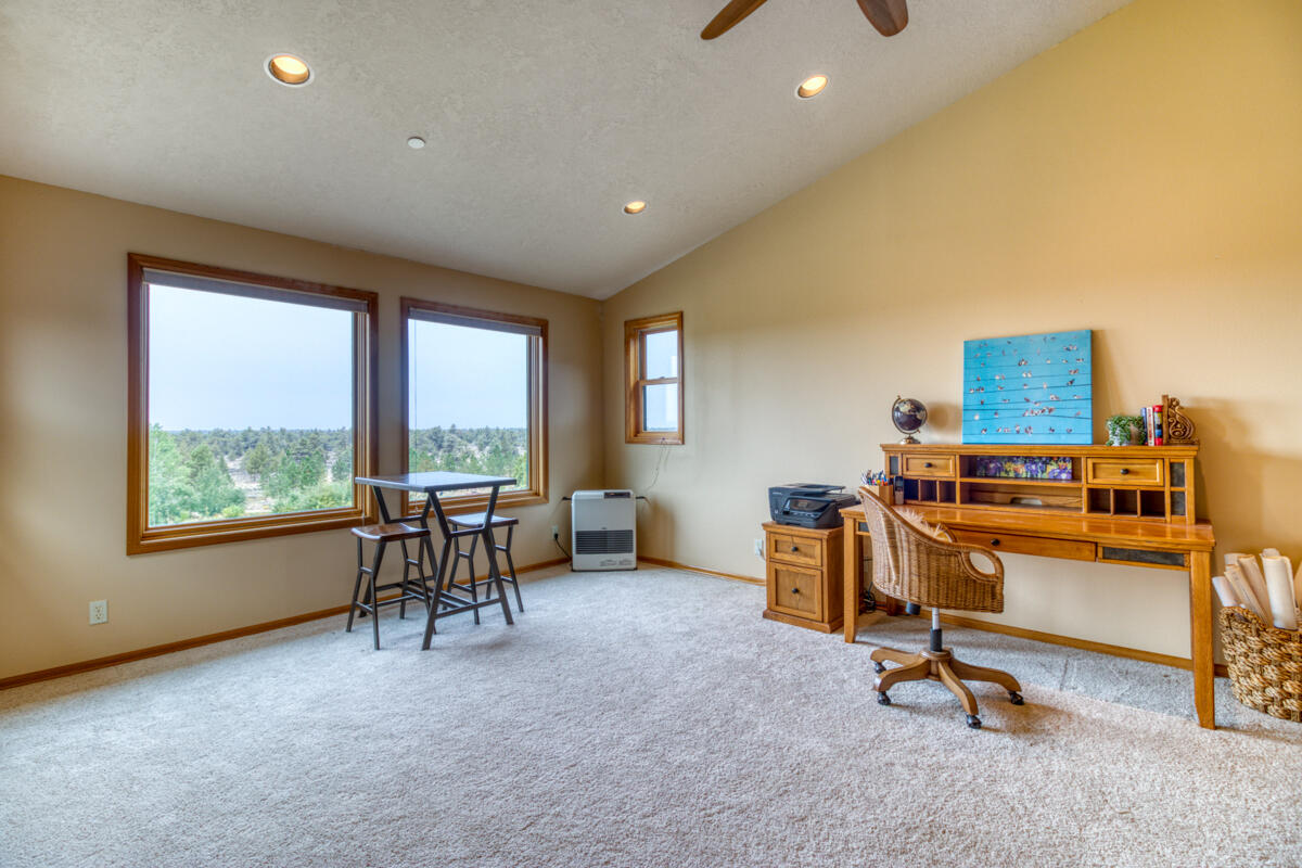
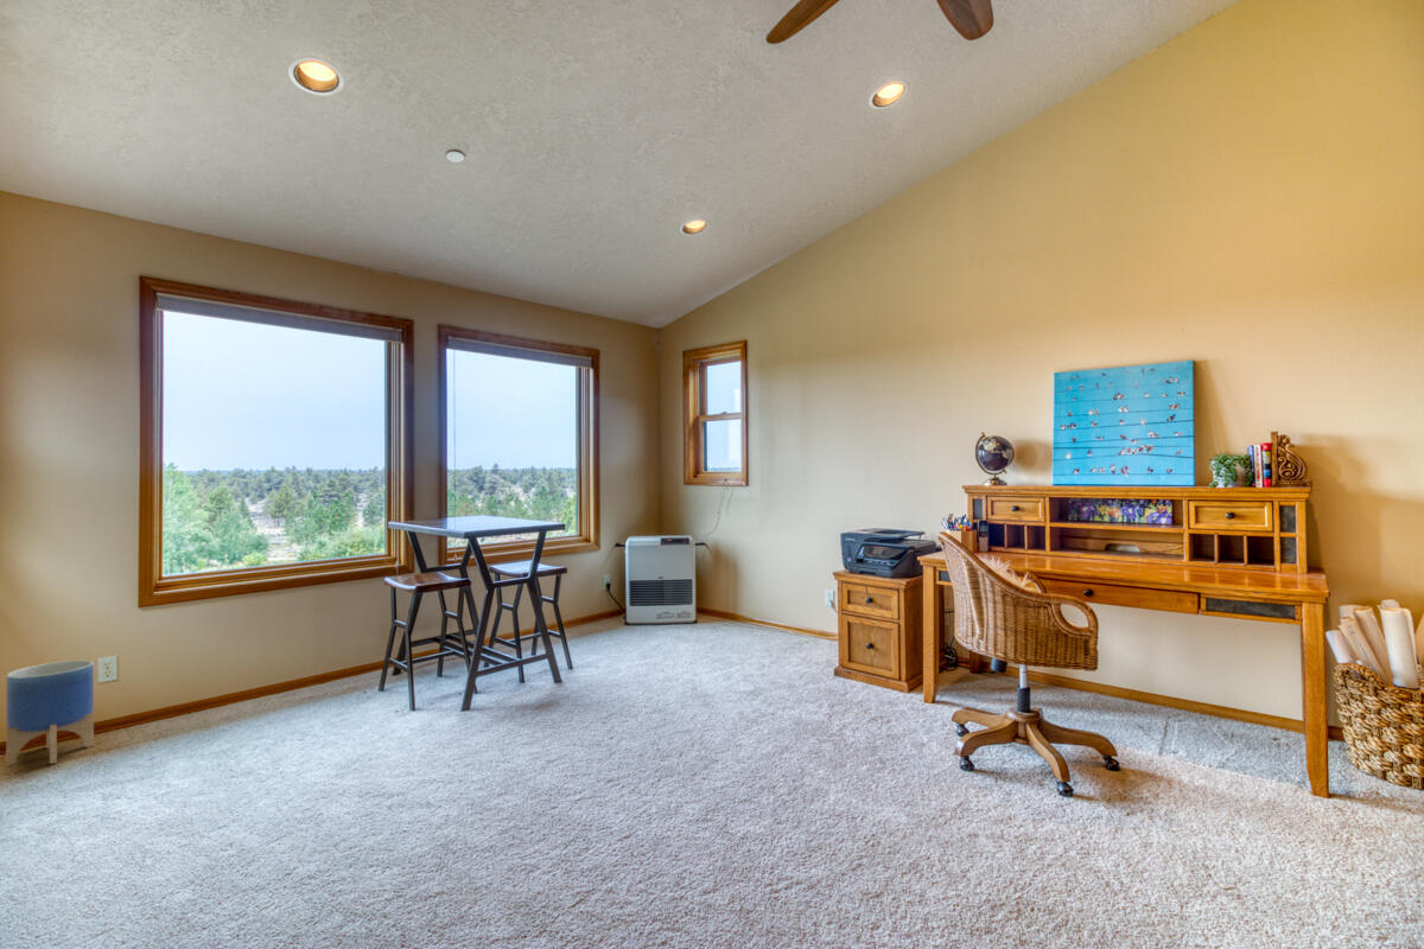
+ planter [5,660,95,766]
